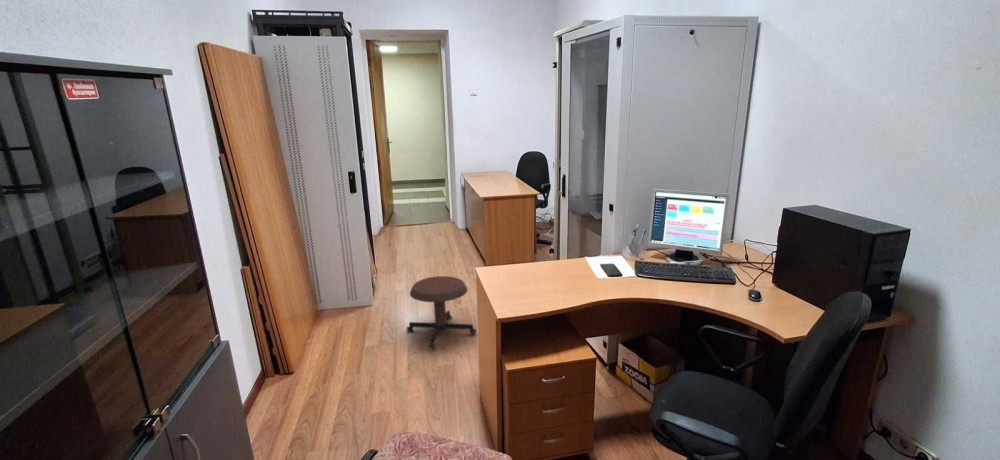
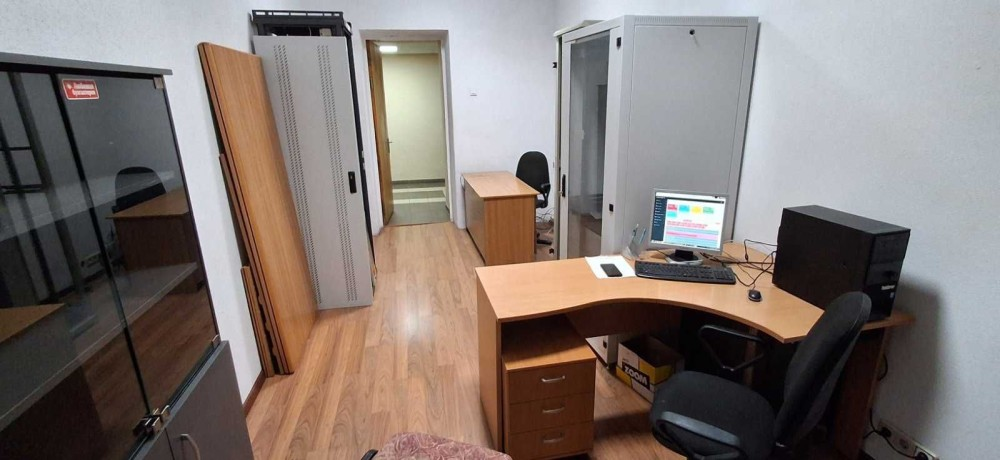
- stool [405,275,478,350]
